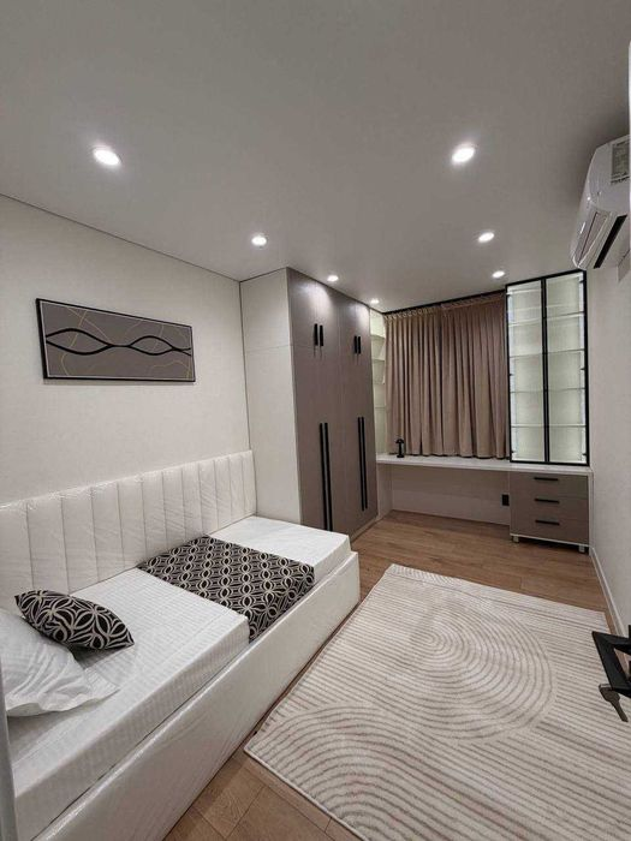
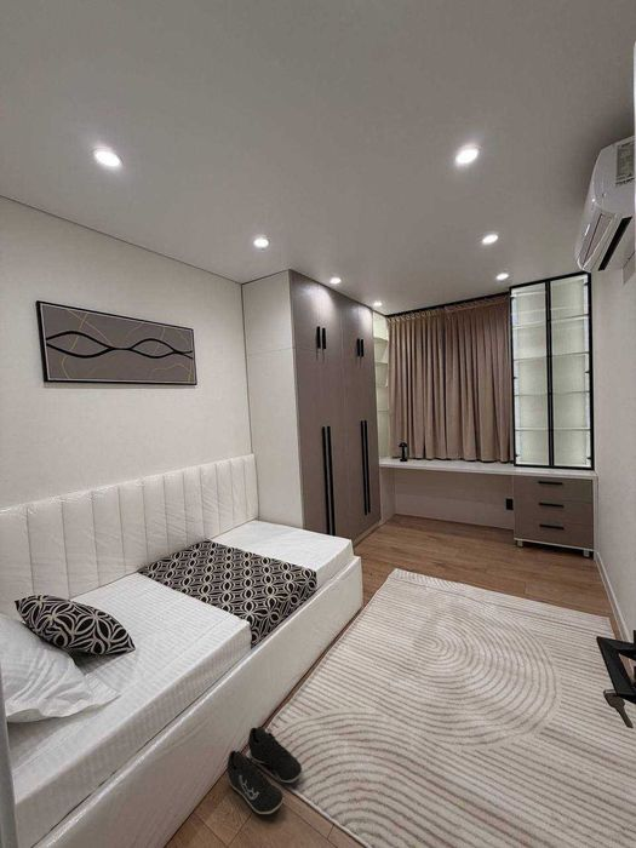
+ sneaker [225,726,303,815]
